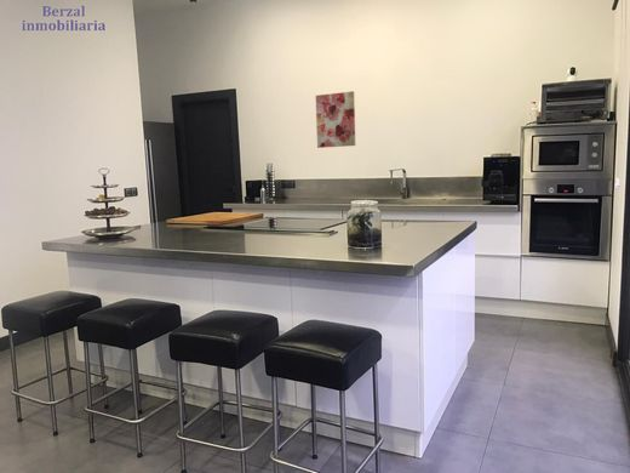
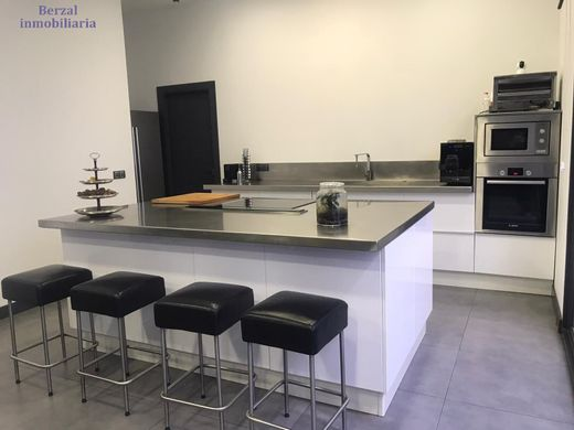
- wall art [315,90,356,149]
